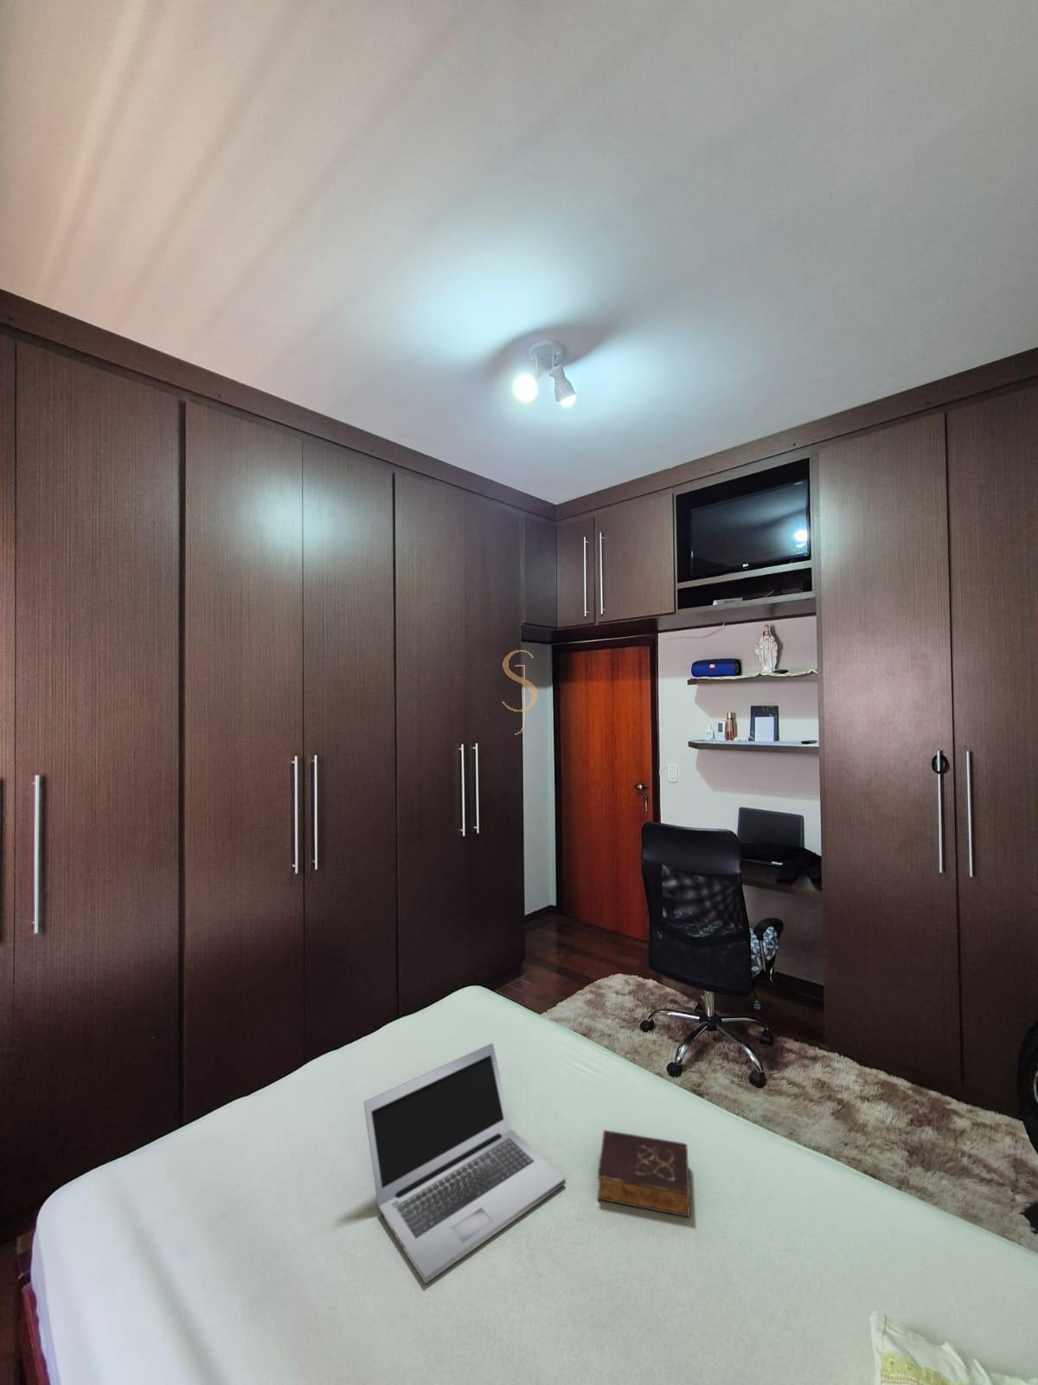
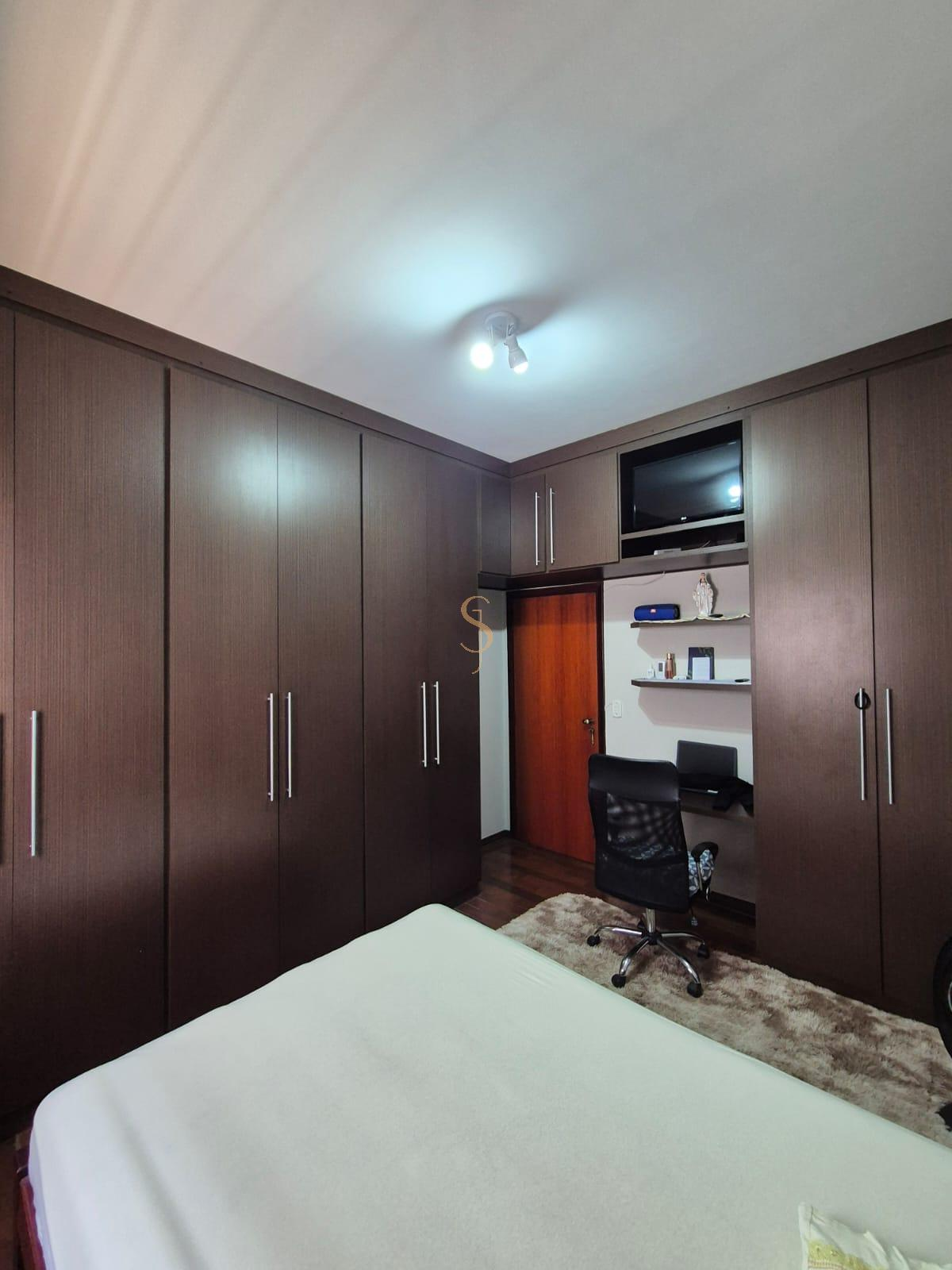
- laptop [362,1043,567,1285]
- book [596,1129,691,1218]
